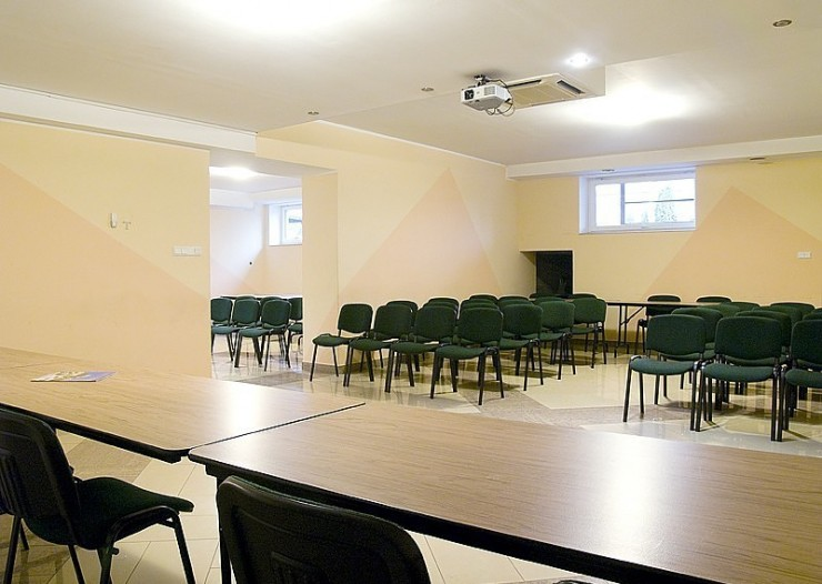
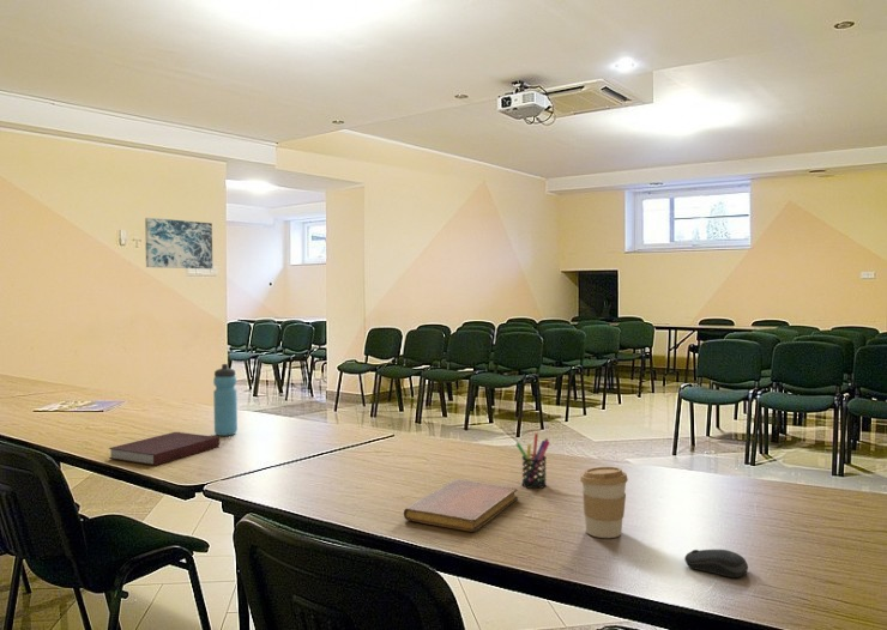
+ computer mouse [683,549,749,578]
+ water bottle [212,363,239,437]
+ notebook [108,431,221,467]
+ wall art [144,217,213,269]
+ coffee cup [579,466,629,539]
+ pen holder [515,432,551,490]
+ notebook [403,478,519,533]
